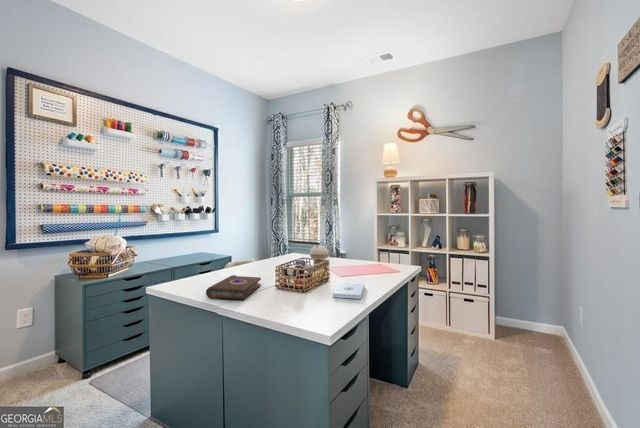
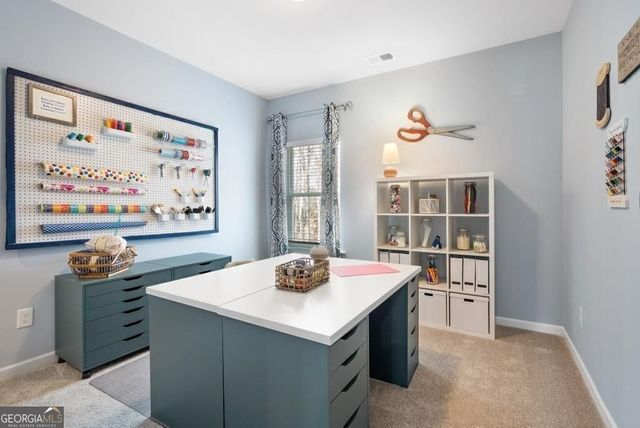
- notepad [332,282,365,300]
- book [205,274,262,301]
